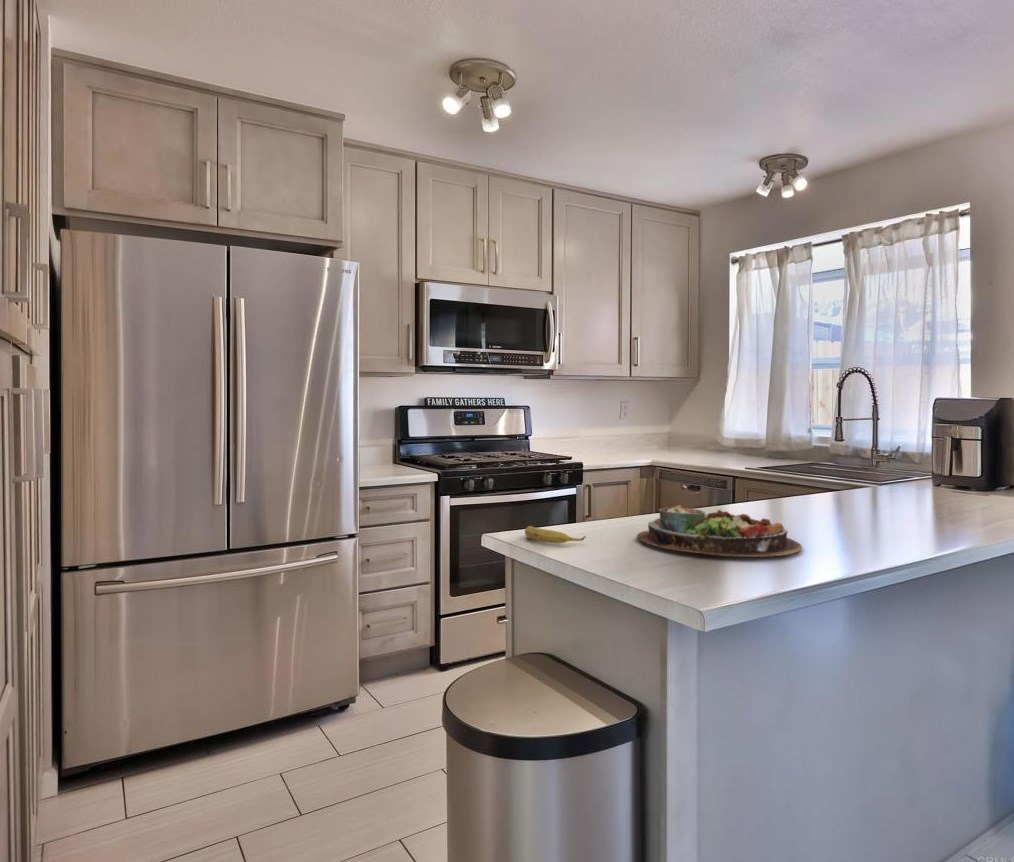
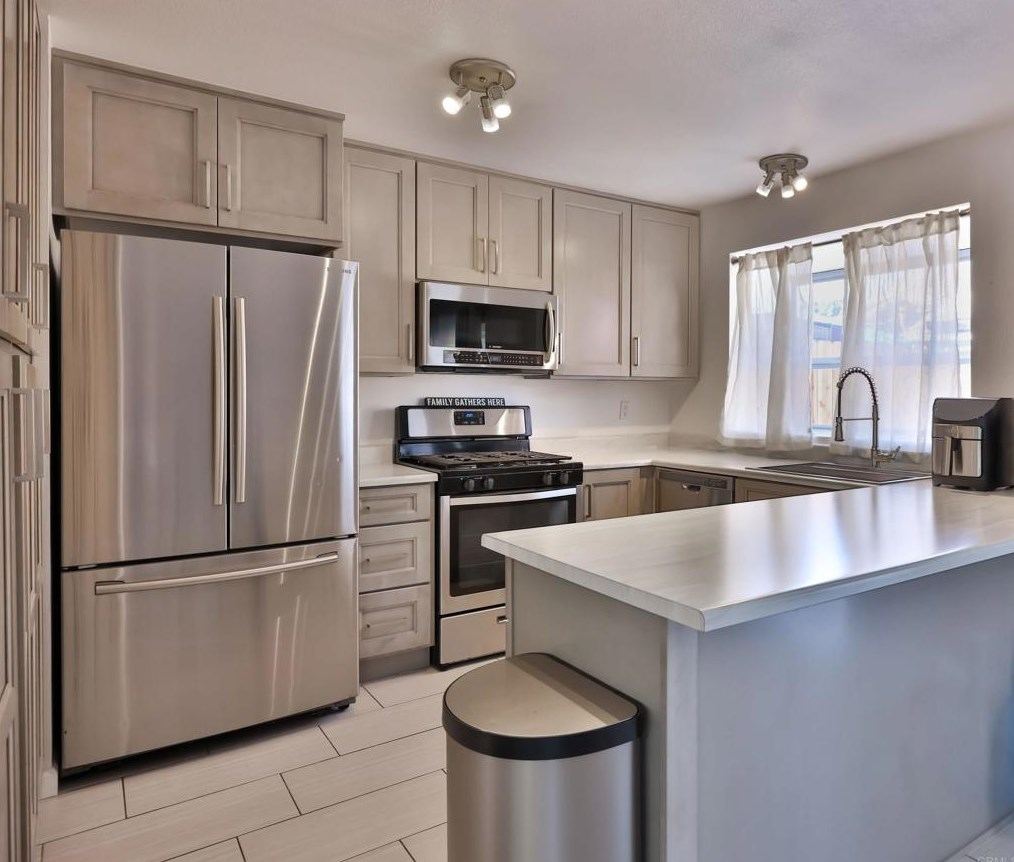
- banana [524,525,587,544]
- food platter [636,504,803,558]
